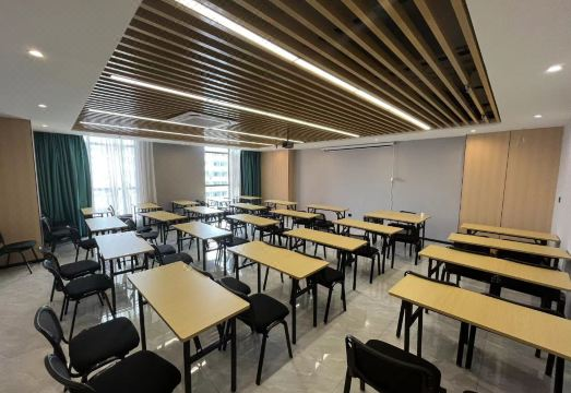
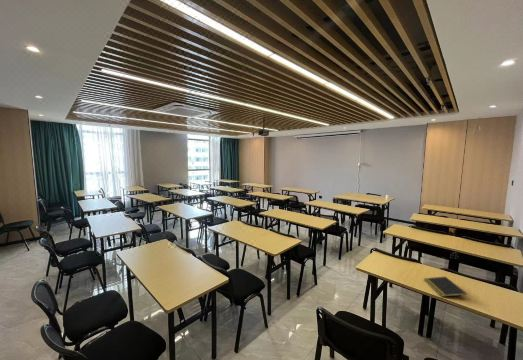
+ notepad [423,276,468,298]
